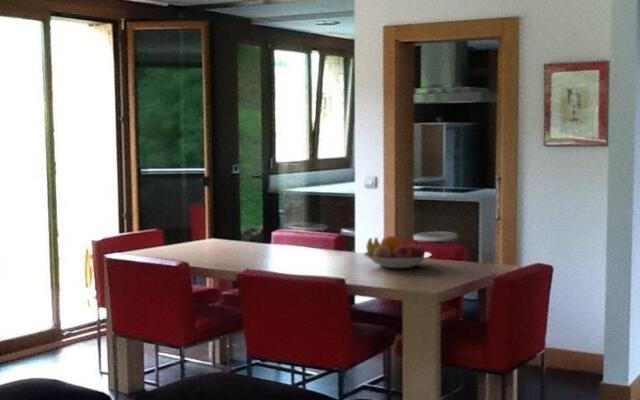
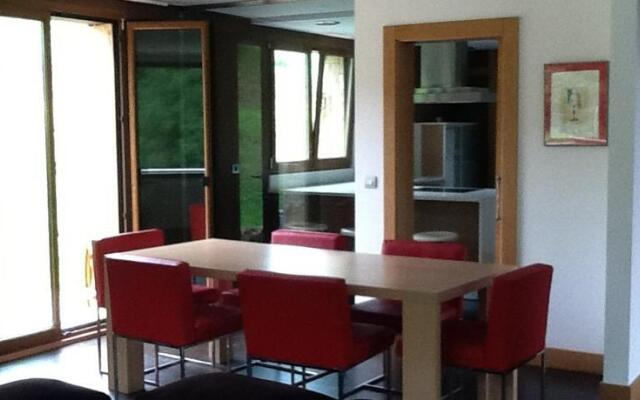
- fruit bowl [362,235,433,269]
